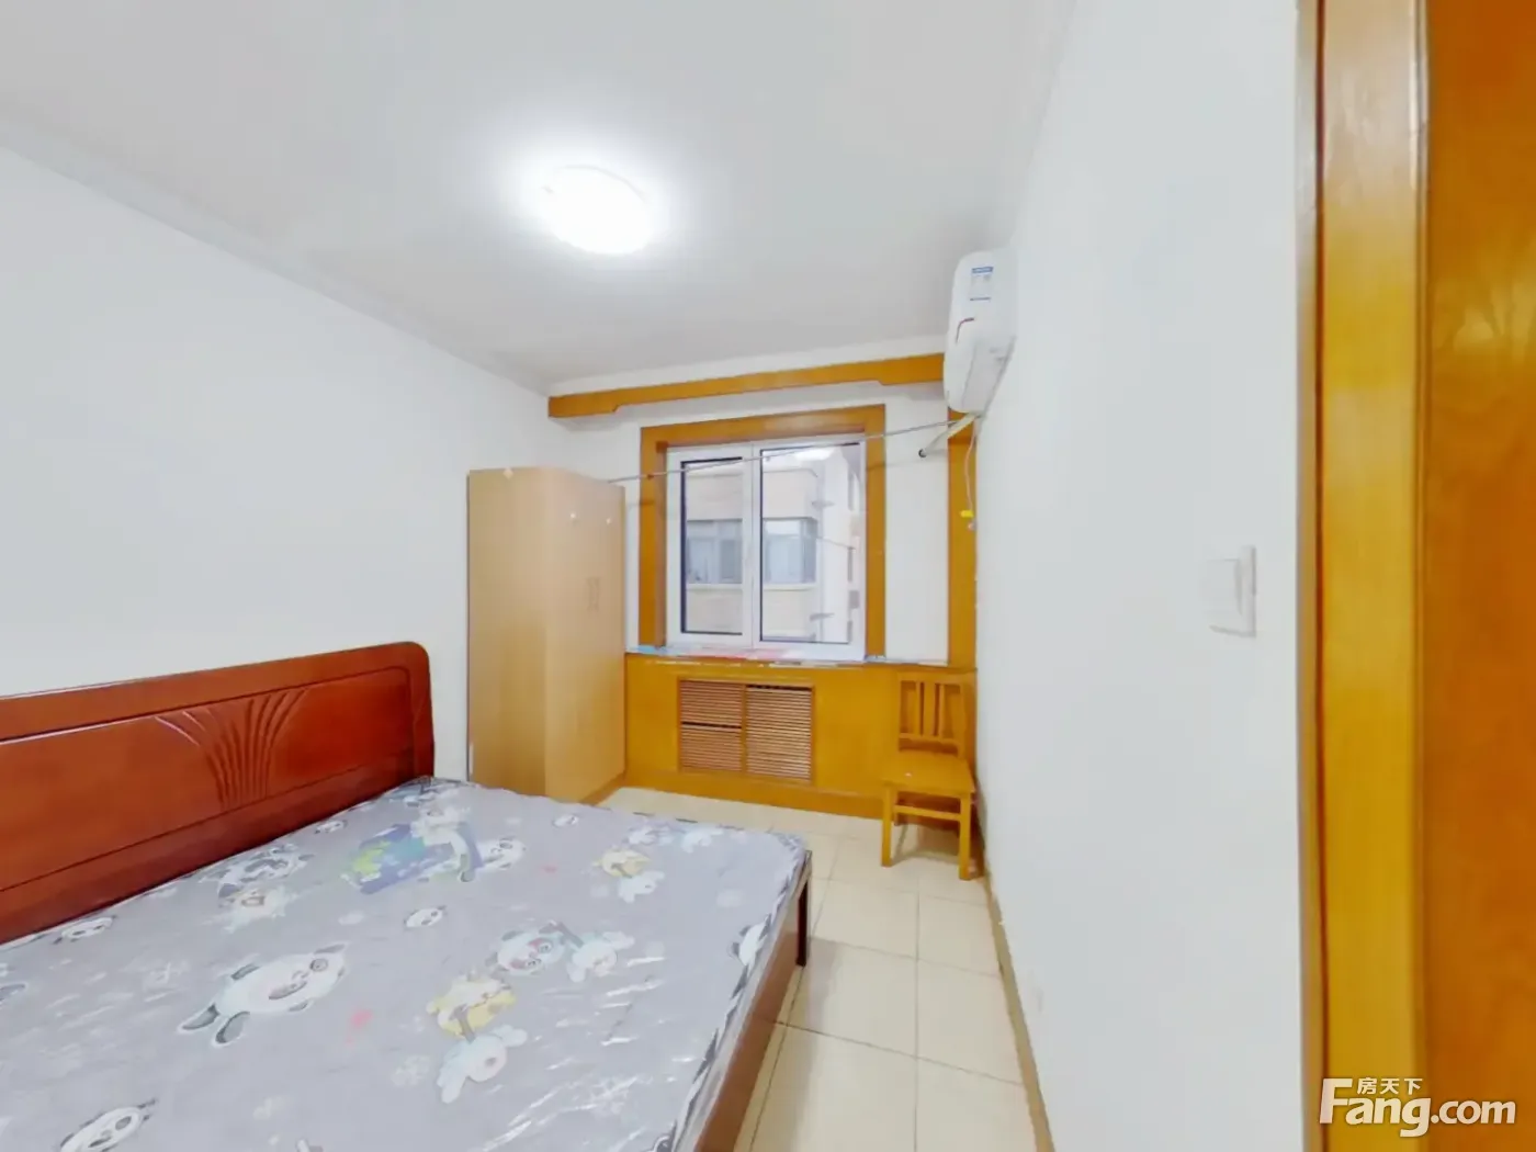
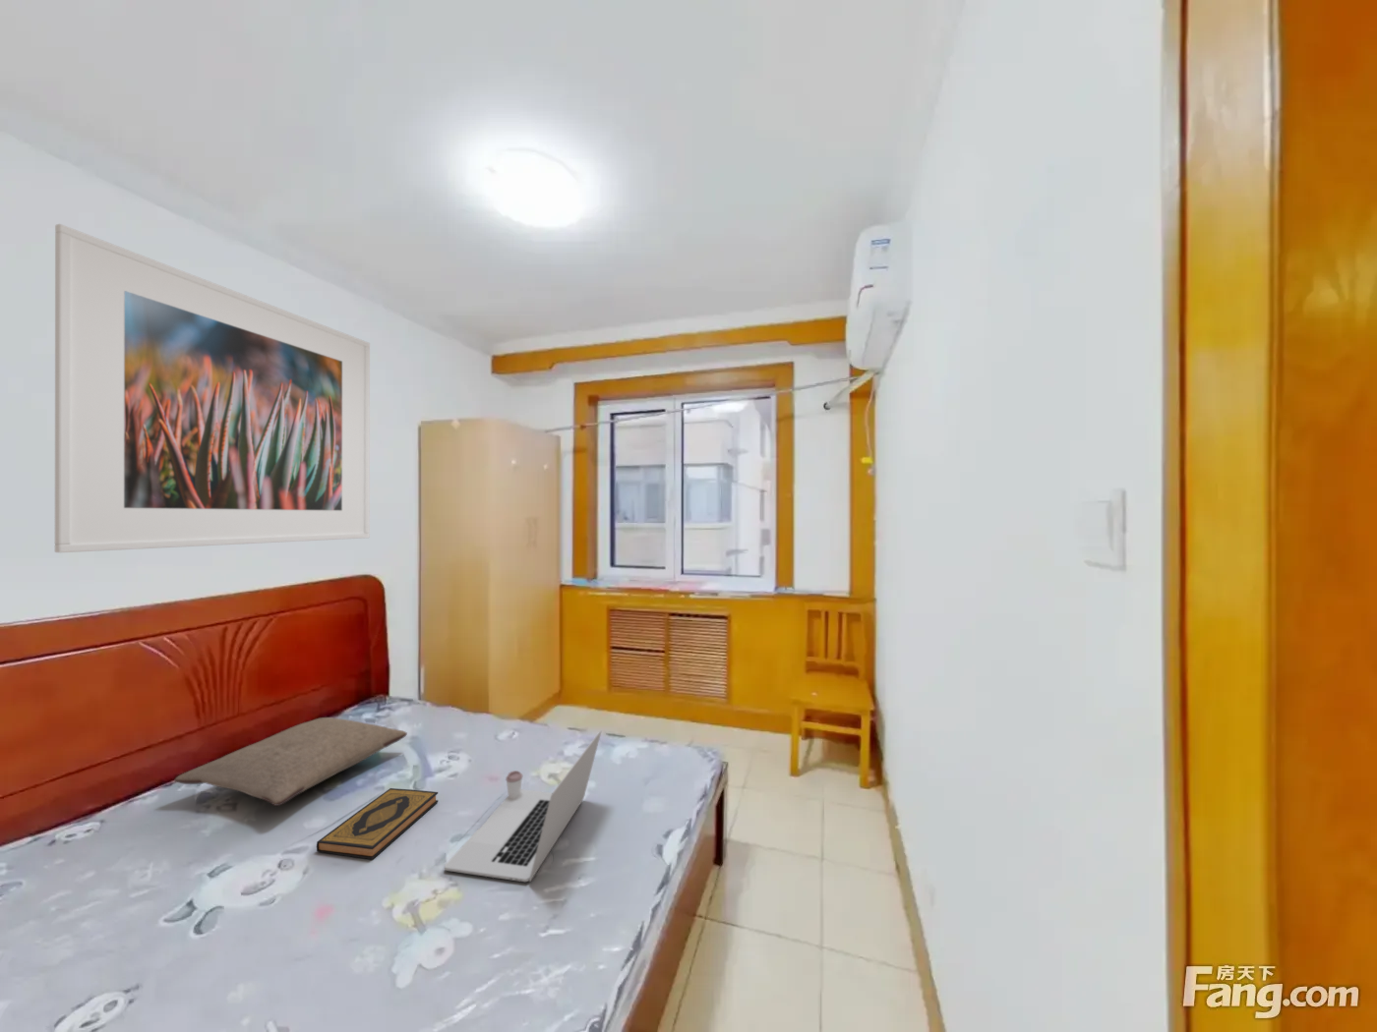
+ pillow [173,717,408,807]
+ laptop [443,730,602,882]
+ hardback book [316,787,439,860]
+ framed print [54,223,371,553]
